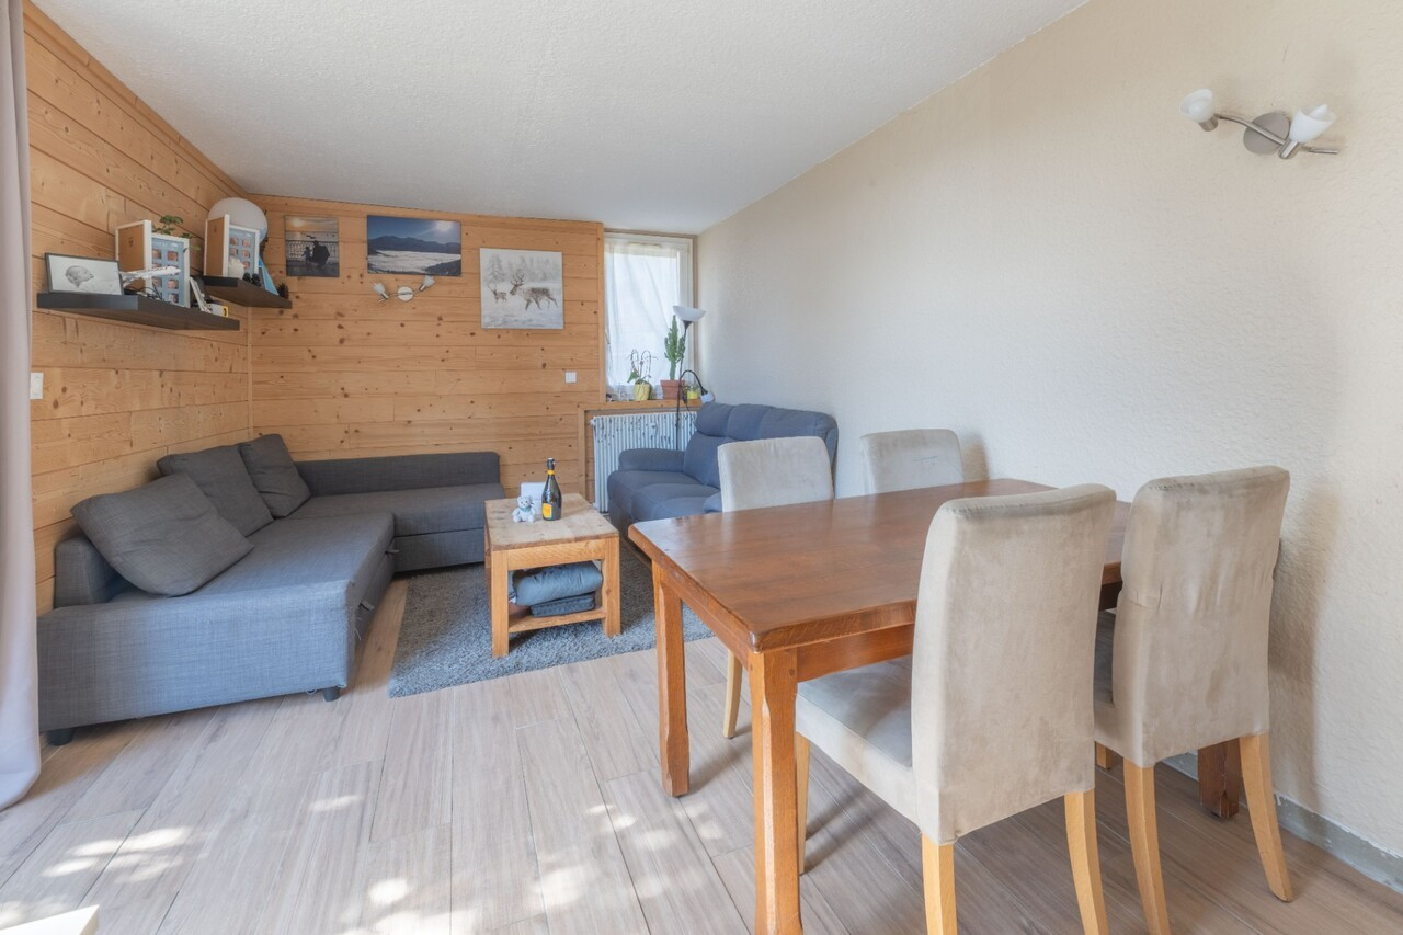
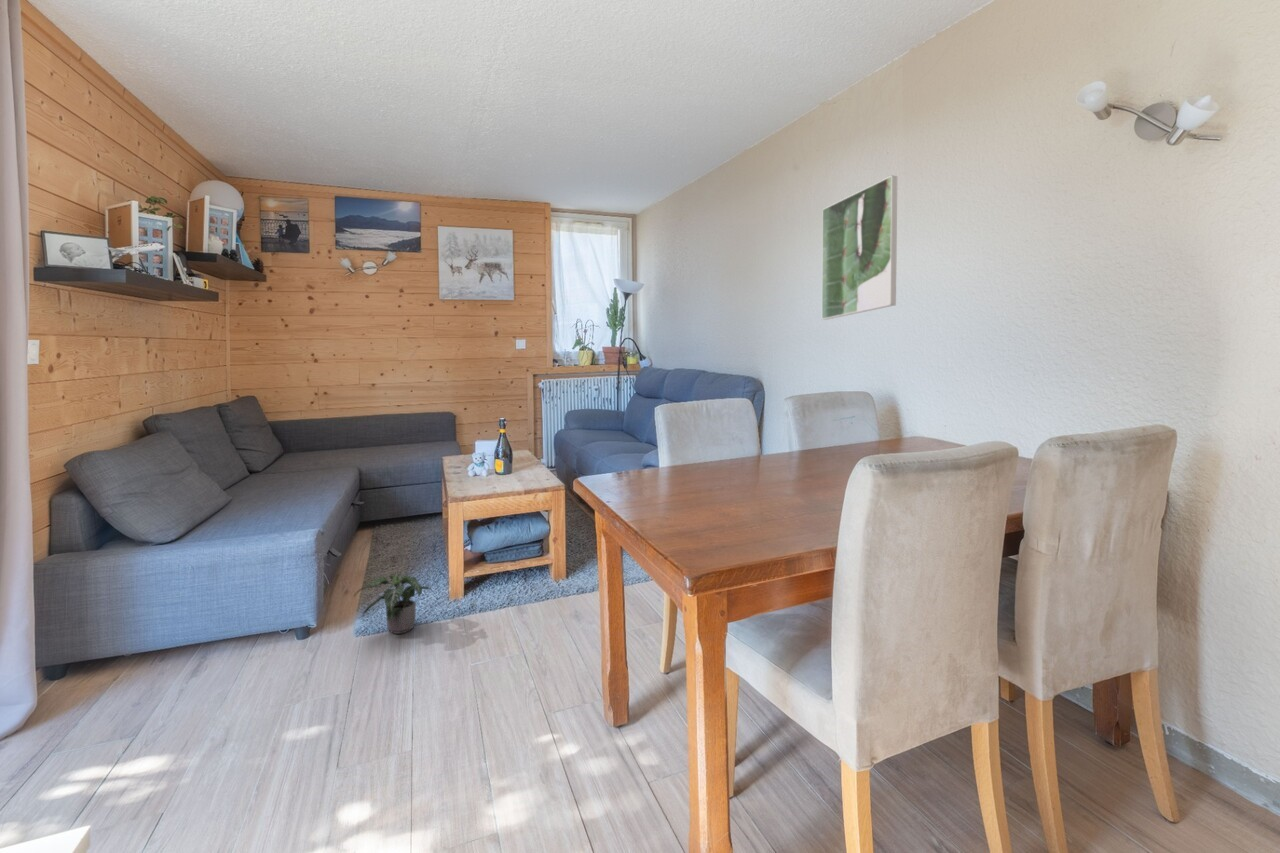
+ potted plant [354,574,434,635]
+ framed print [821,174,898,321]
